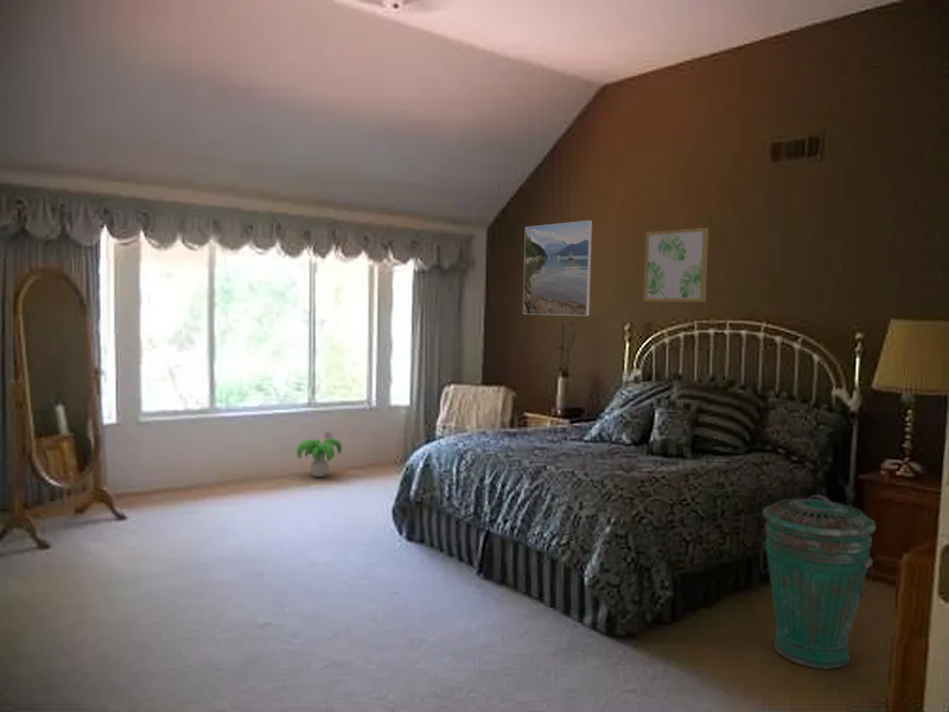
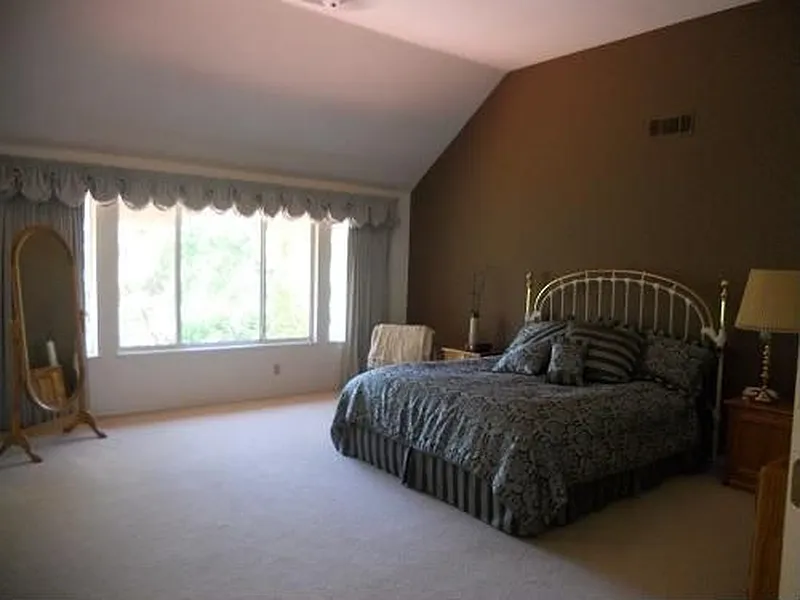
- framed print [522,220,593,317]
- trash can [759,494,877,670]
- decorative plant [295,437,343,478]
- wall art [643,227,709,303]
